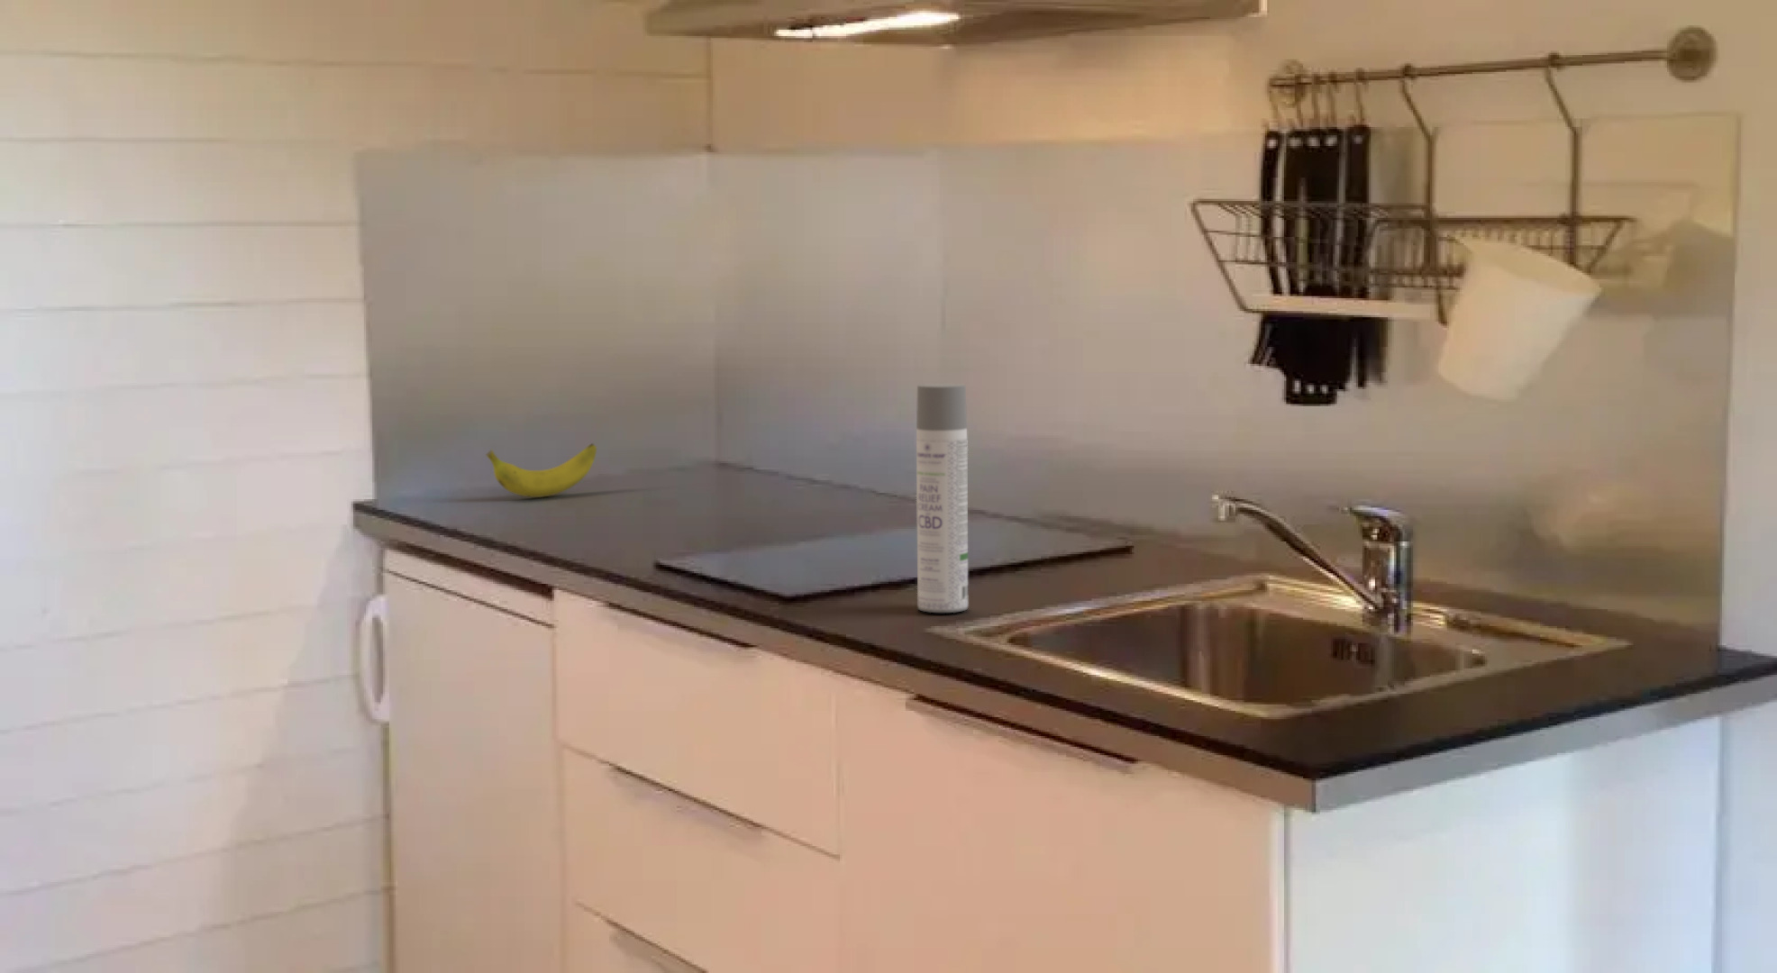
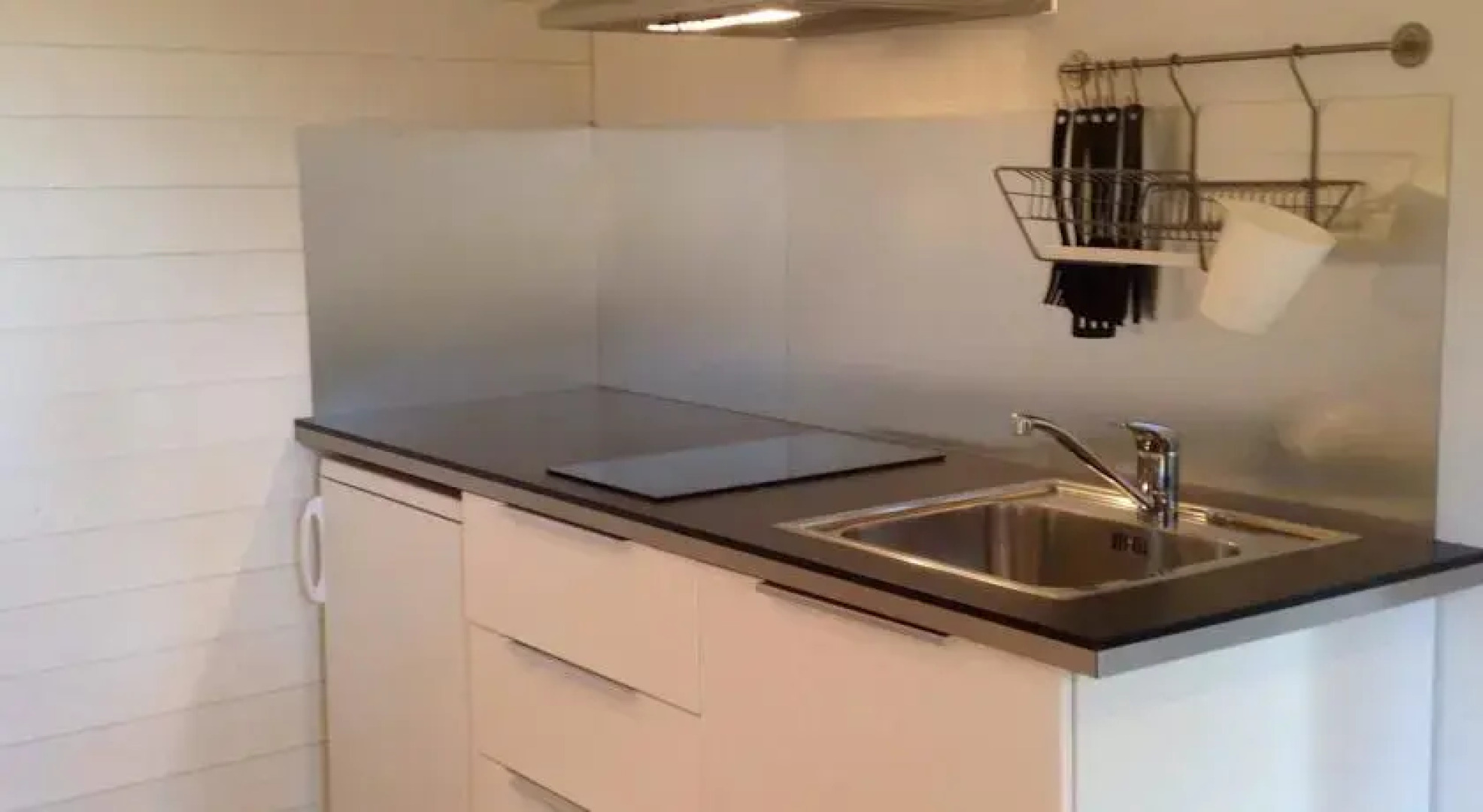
- banana [485,442,598,498]
- spray bottle [915,383,968,614]
